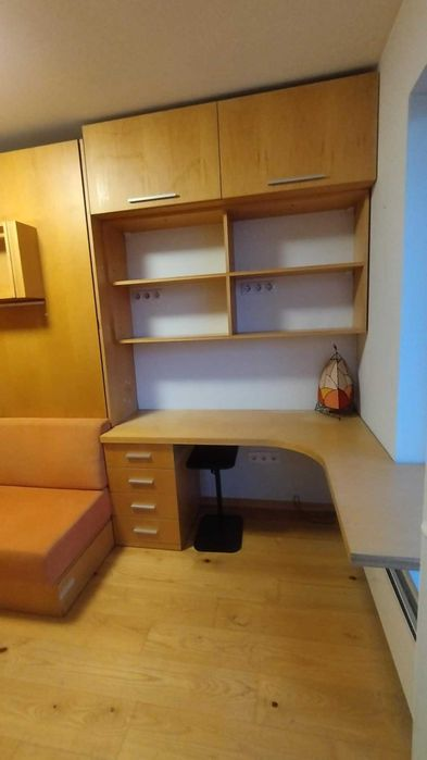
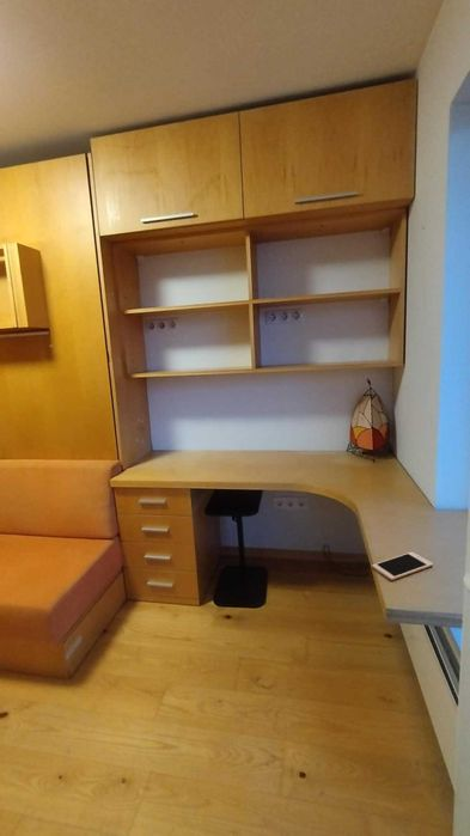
+ cell phone [371,550,434,581]
